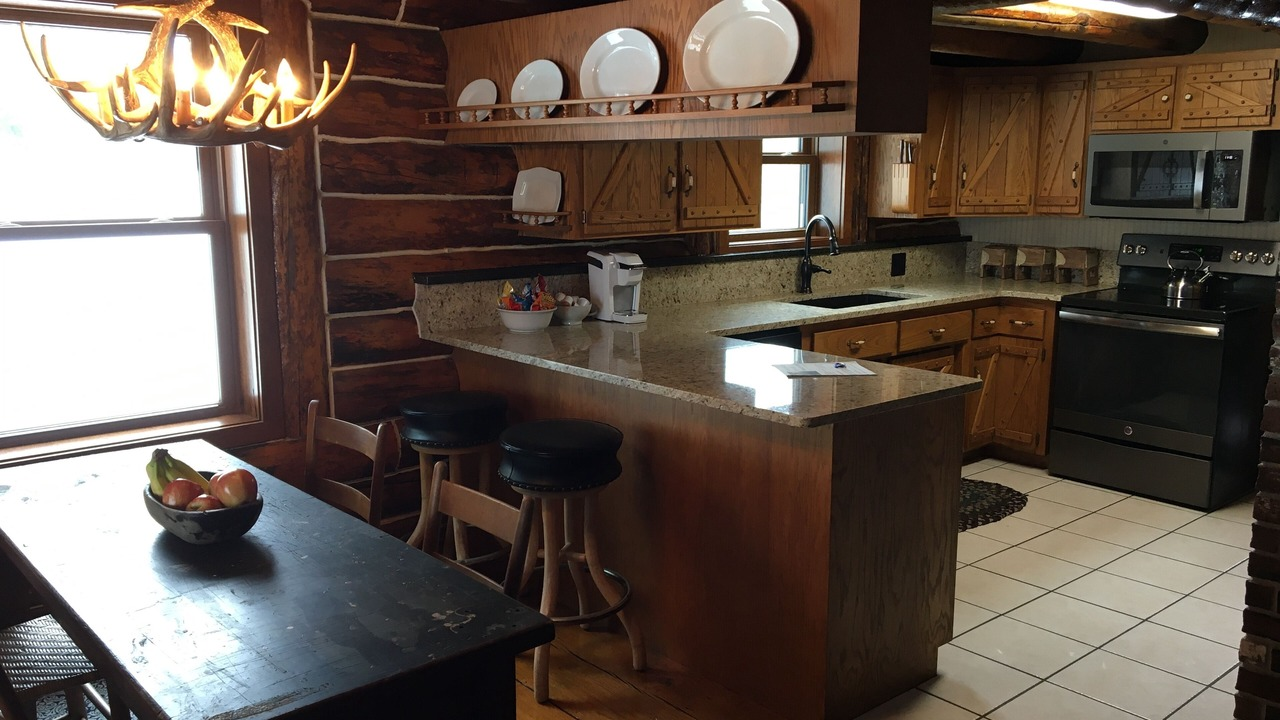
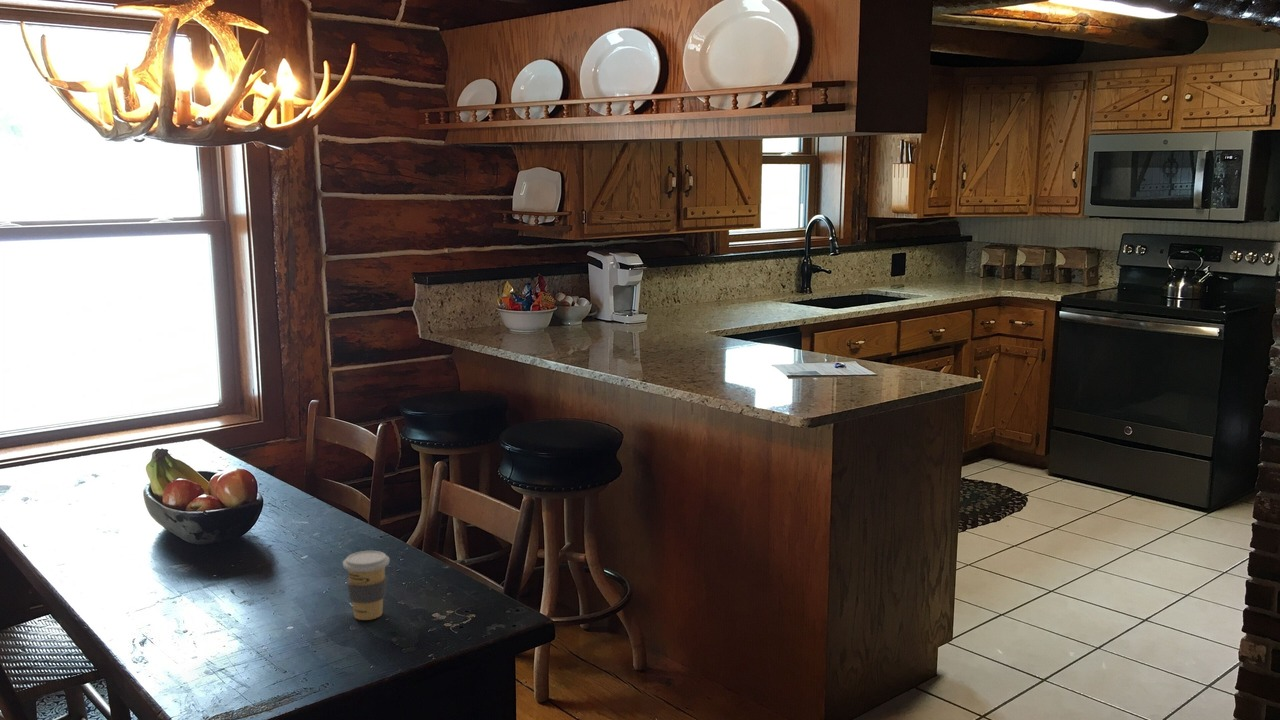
+ coffee cup [342,550,390,621]
